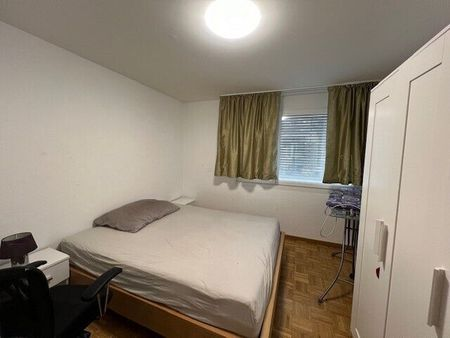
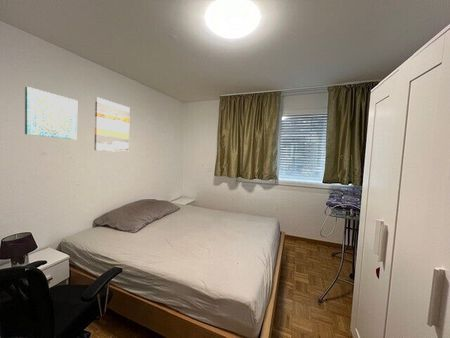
+ wall art [93,96,131,153]
+ wall art [24,86,78,140]
